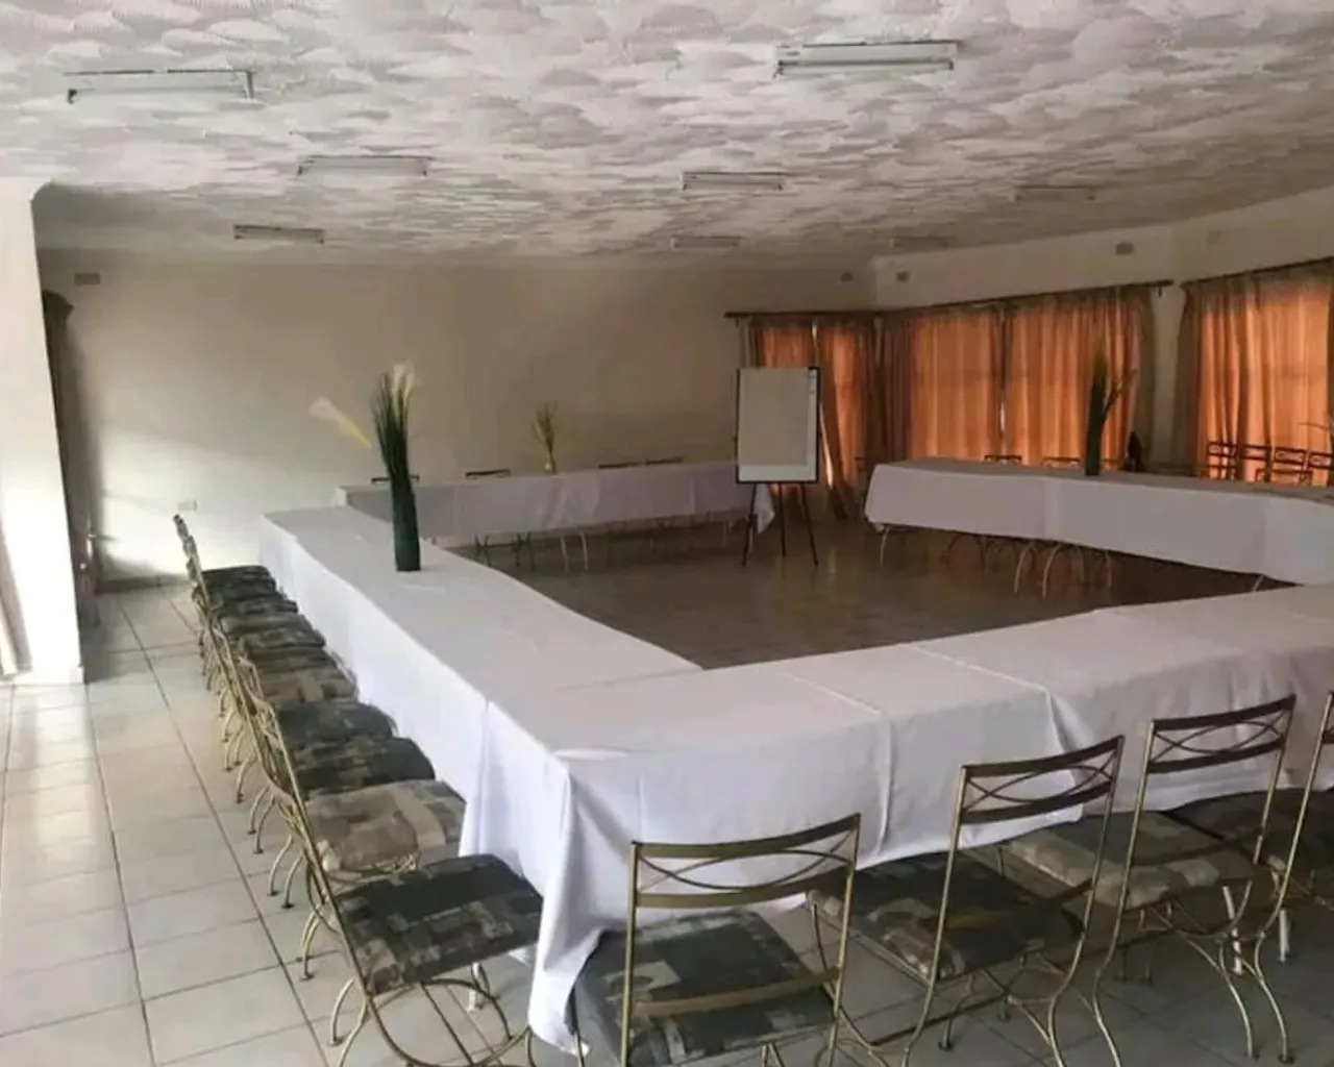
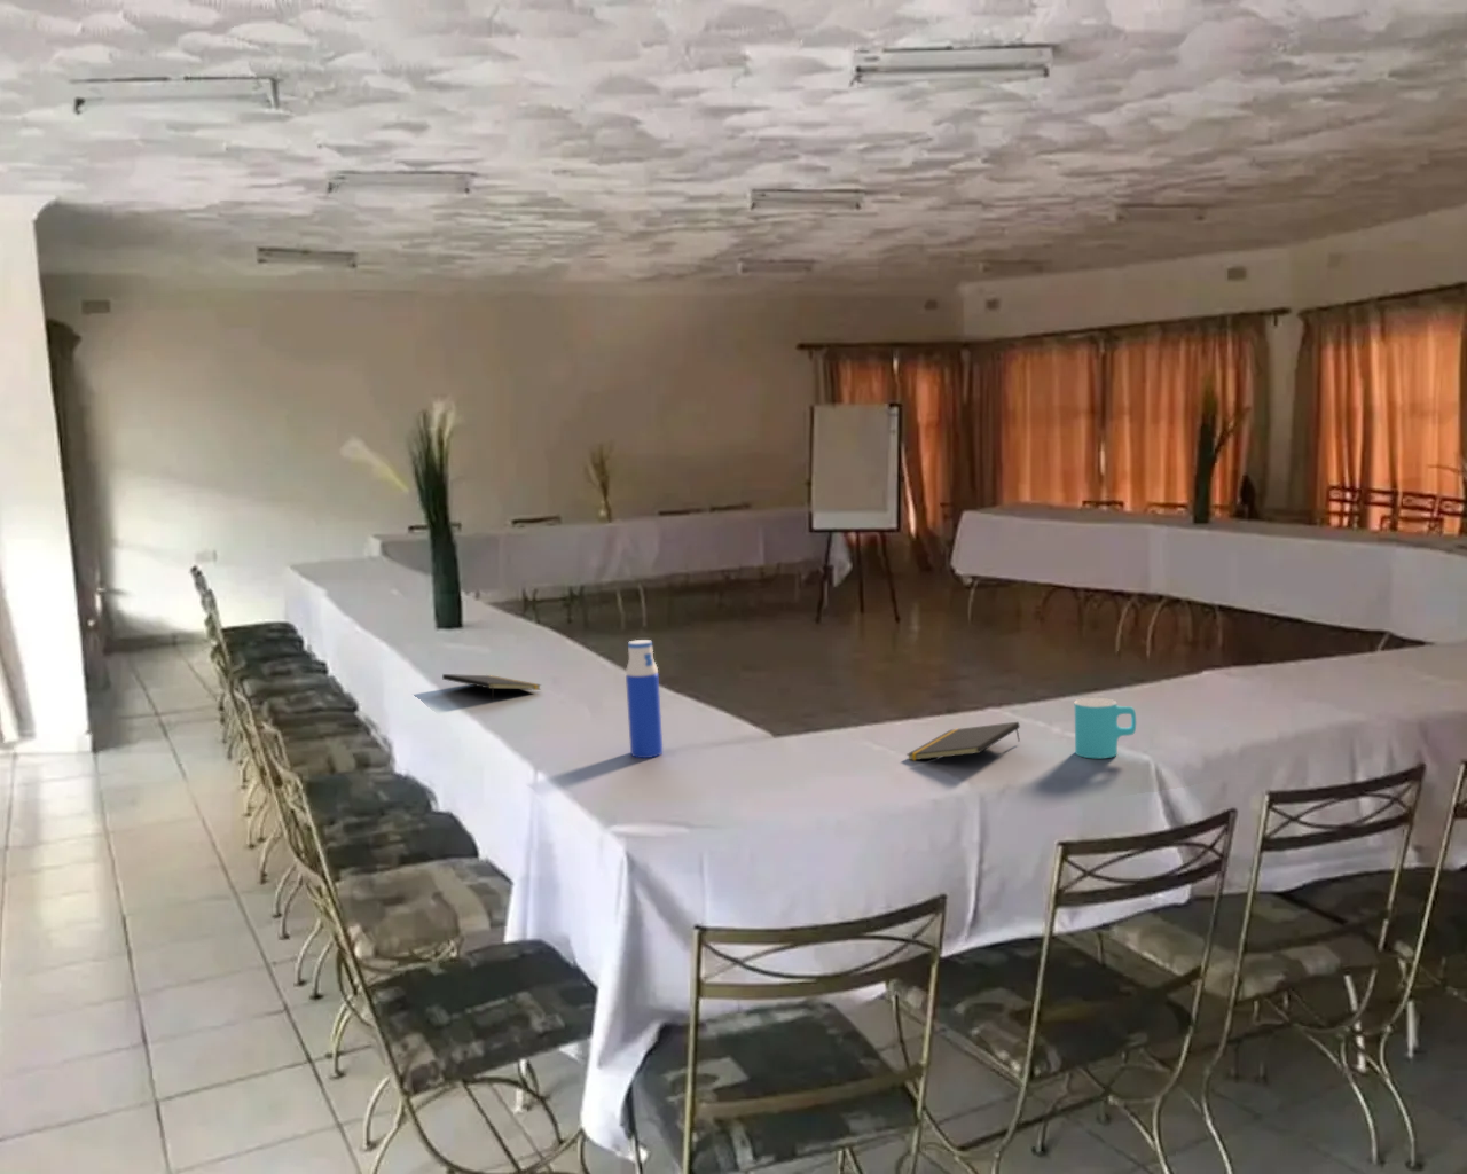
+ cup [1074,697,1136,760]
+ notepad [905,721,1022,761]
+ water bottle [625,639,663,760]
+ notepad [441,673,542,702]
